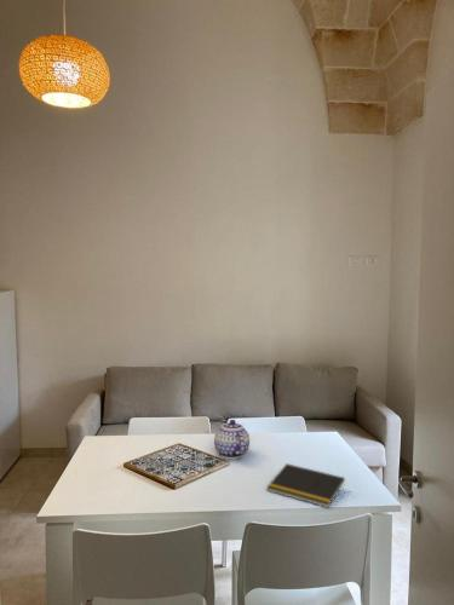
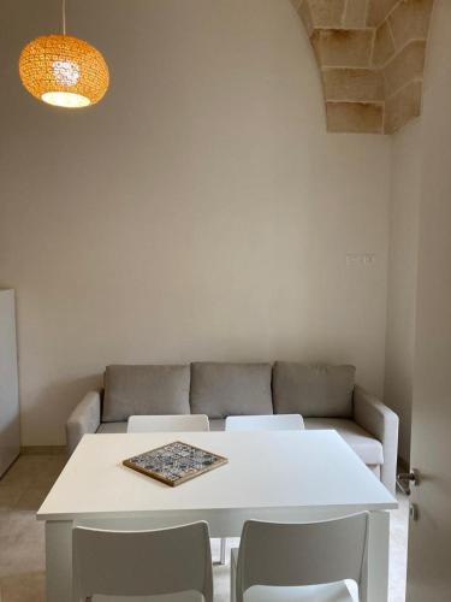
- teapot [213,419,251,460]
- notepad [265,462,346,509]
